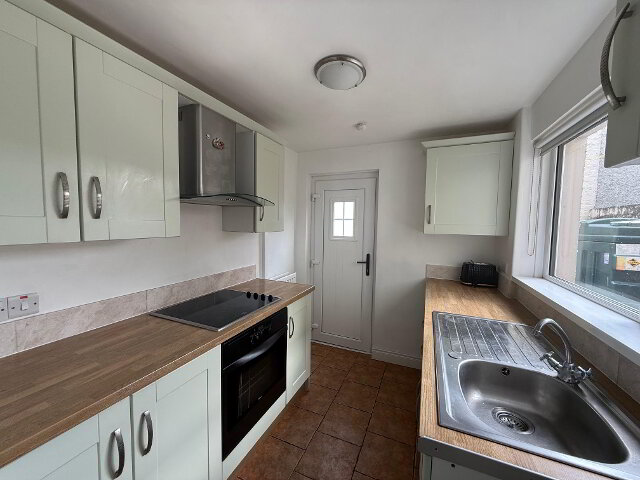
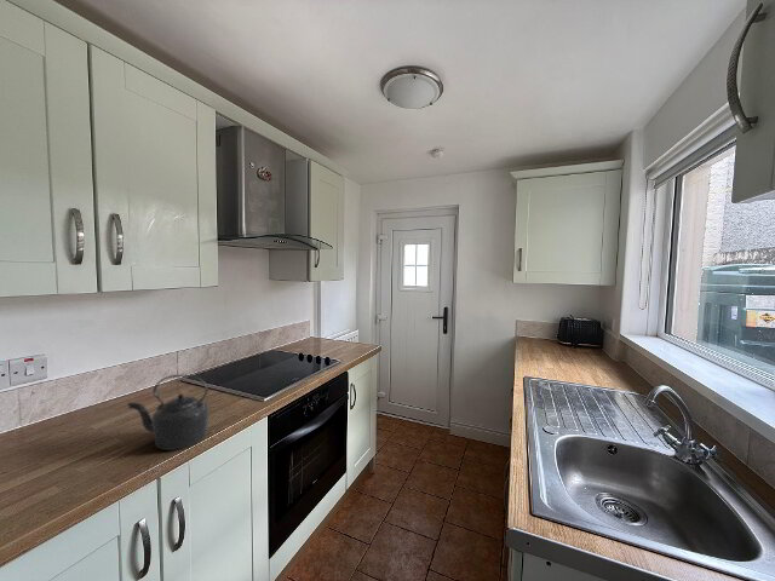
+ kettle [127,374,209,451]
